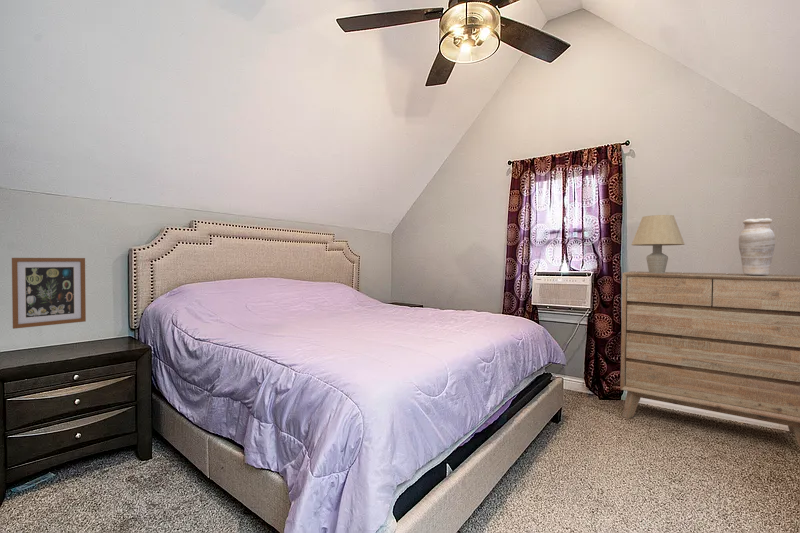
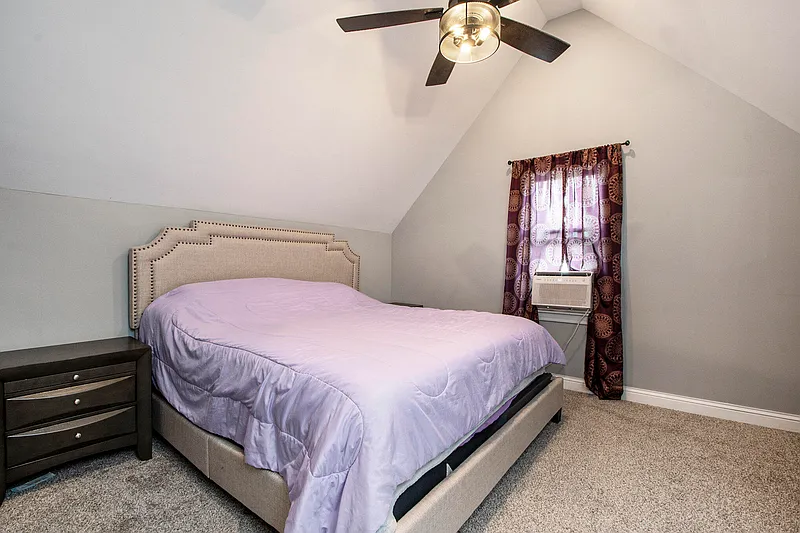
- dresser [619,270,800,448]
- vase [738,217,776,276]
- table lamp [631,214,686,273]
- wall art [11,257,87,330]
